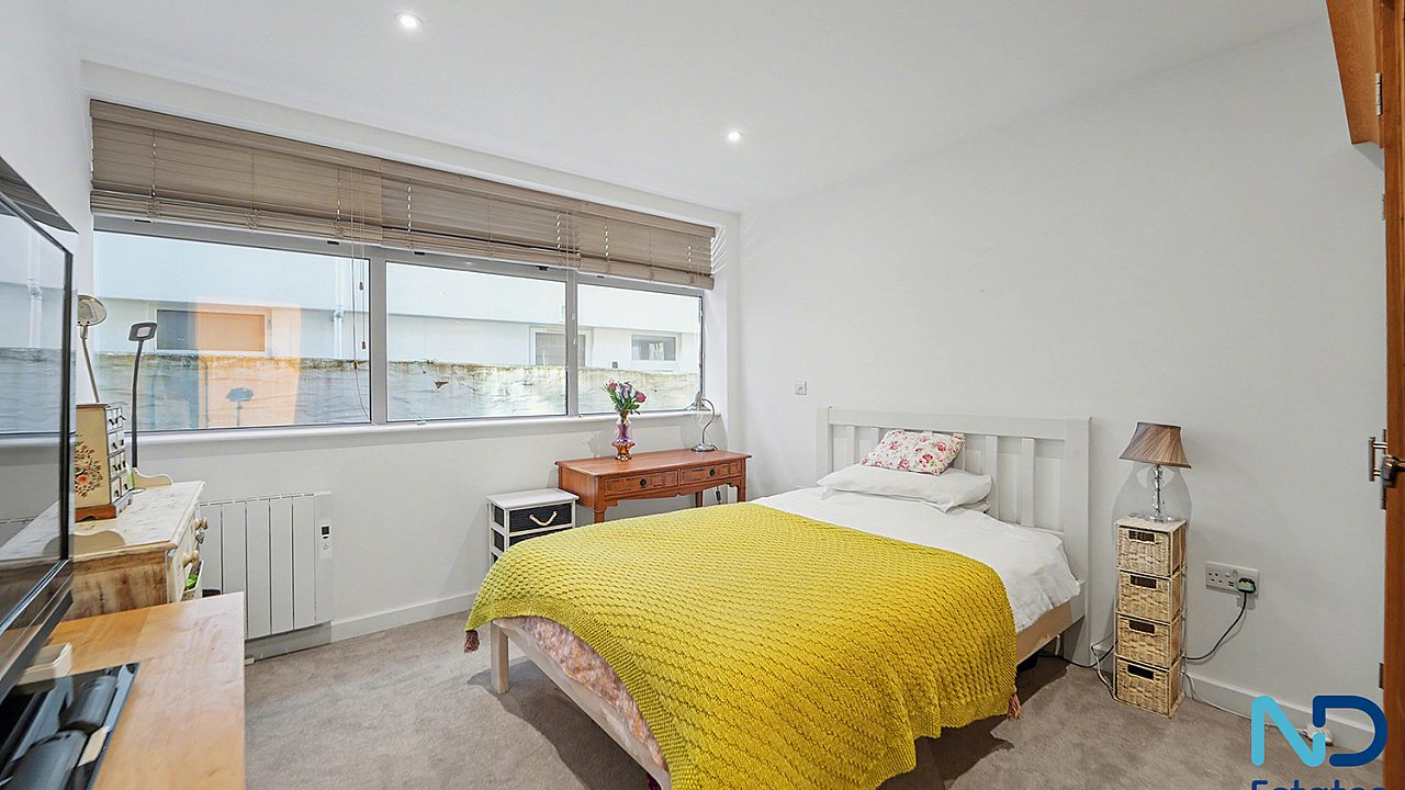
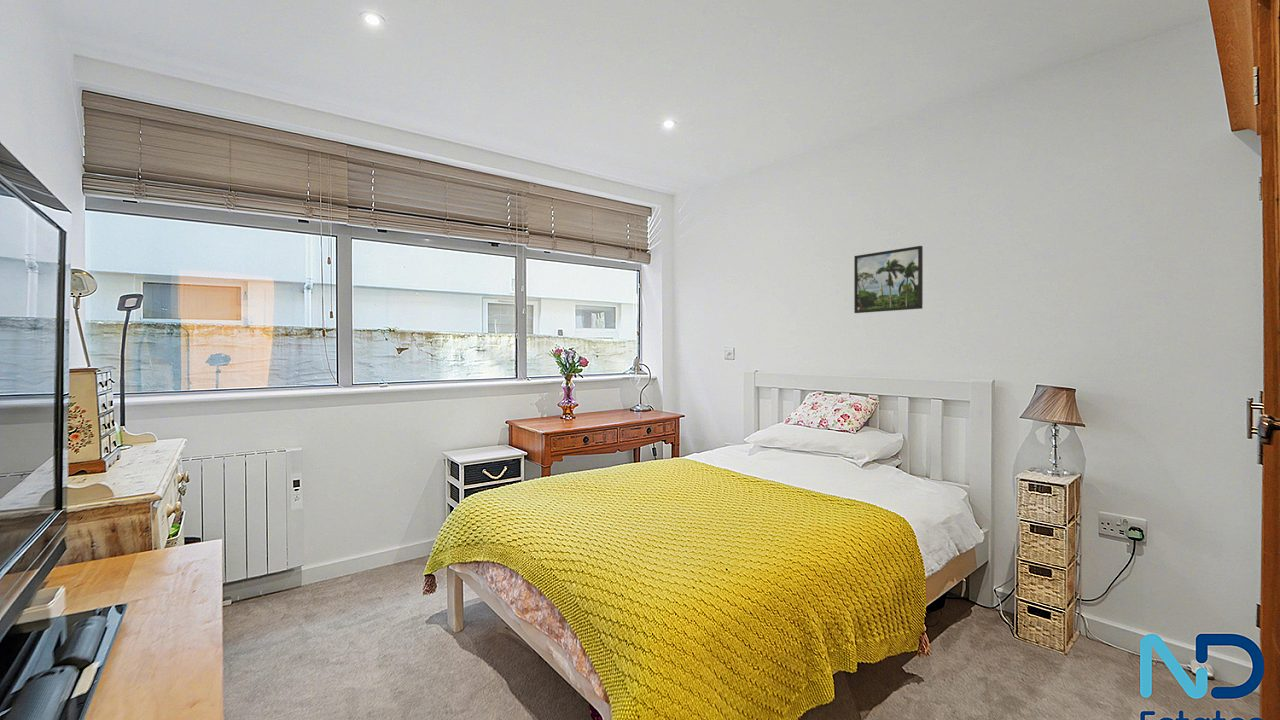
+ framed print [853,245,924,314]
